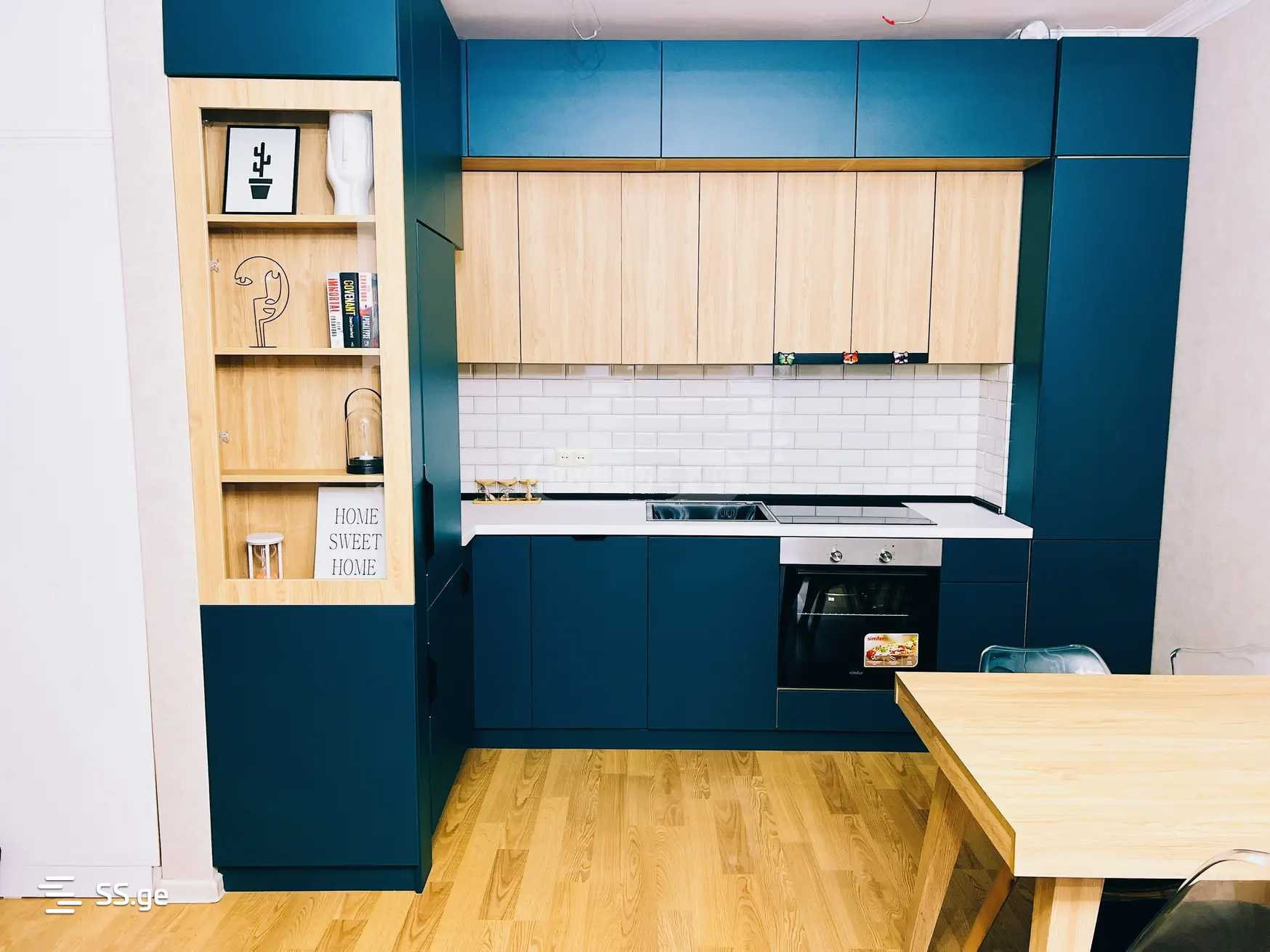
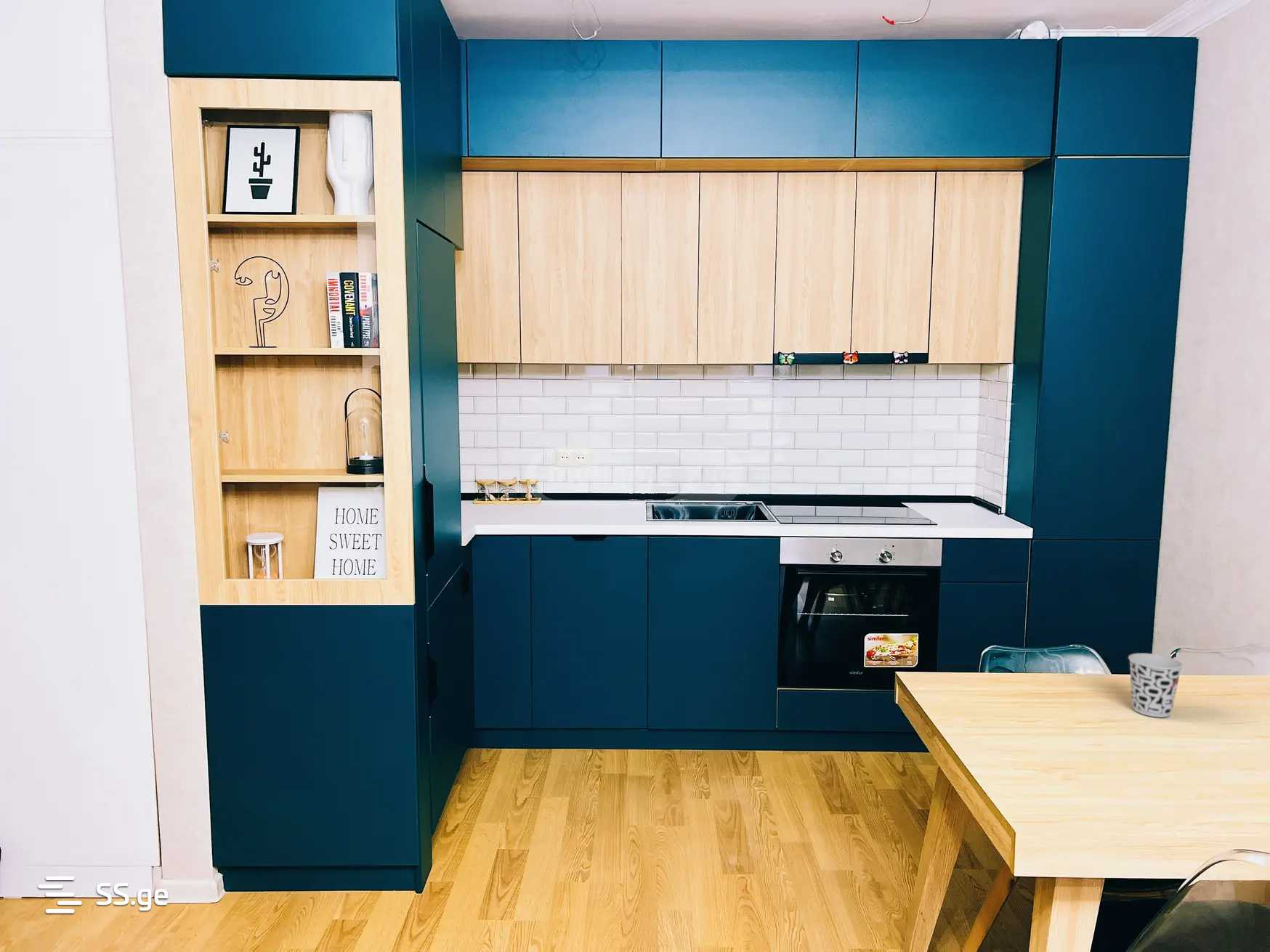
+ cup [1128,653,1184,718]
